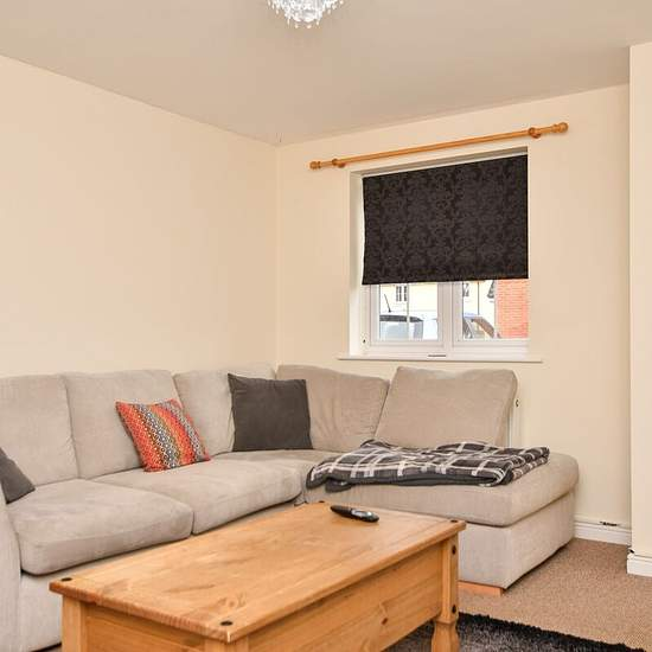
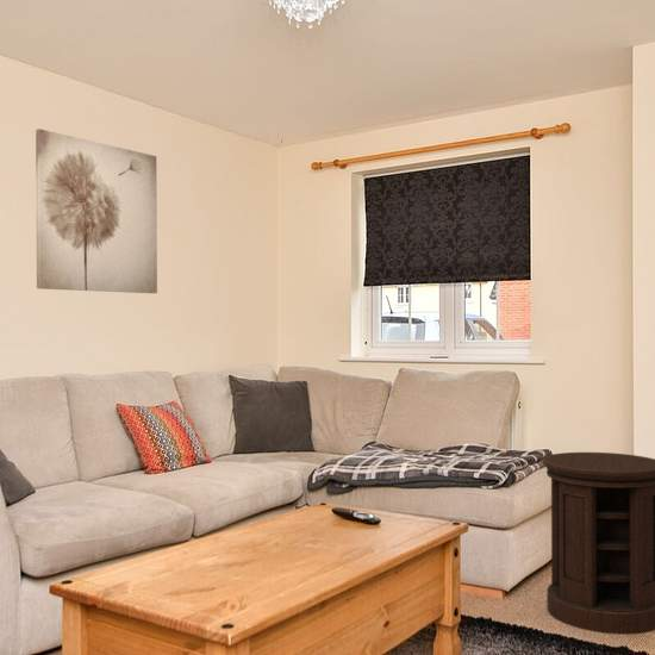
+ side table [541,451,655,636]
+ wall art [35,127,158,294]
